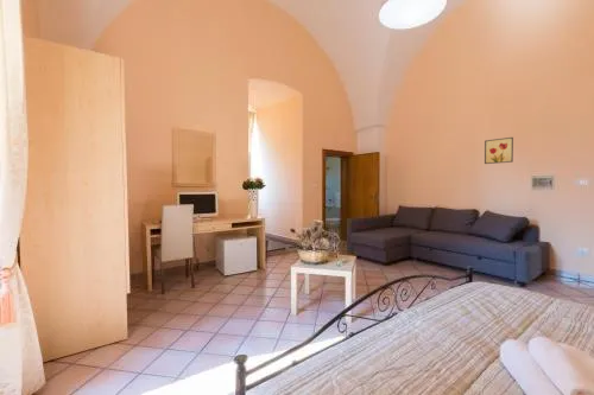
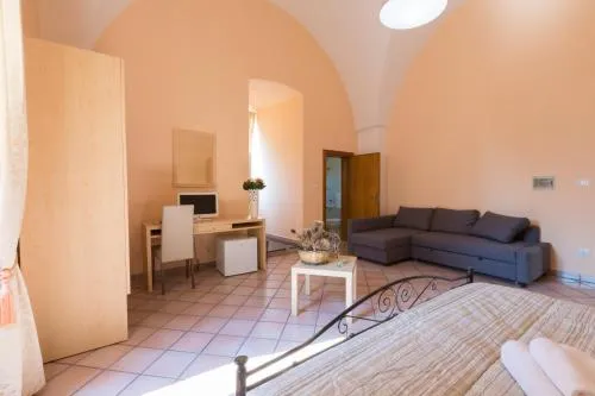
- wall art [484,136,514,165]
